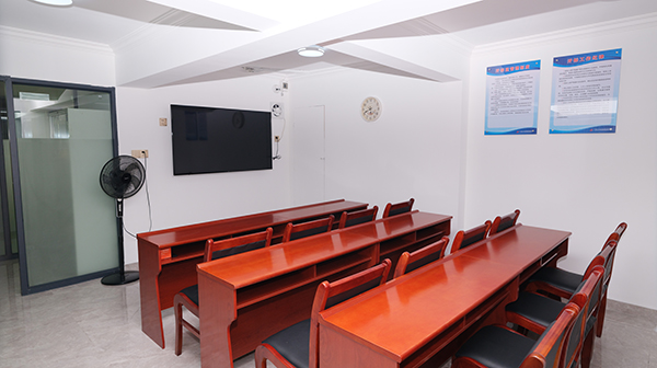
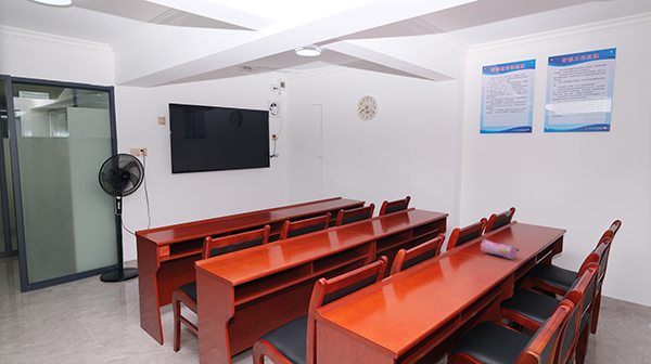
+ pencil case [480,238,520,261]
